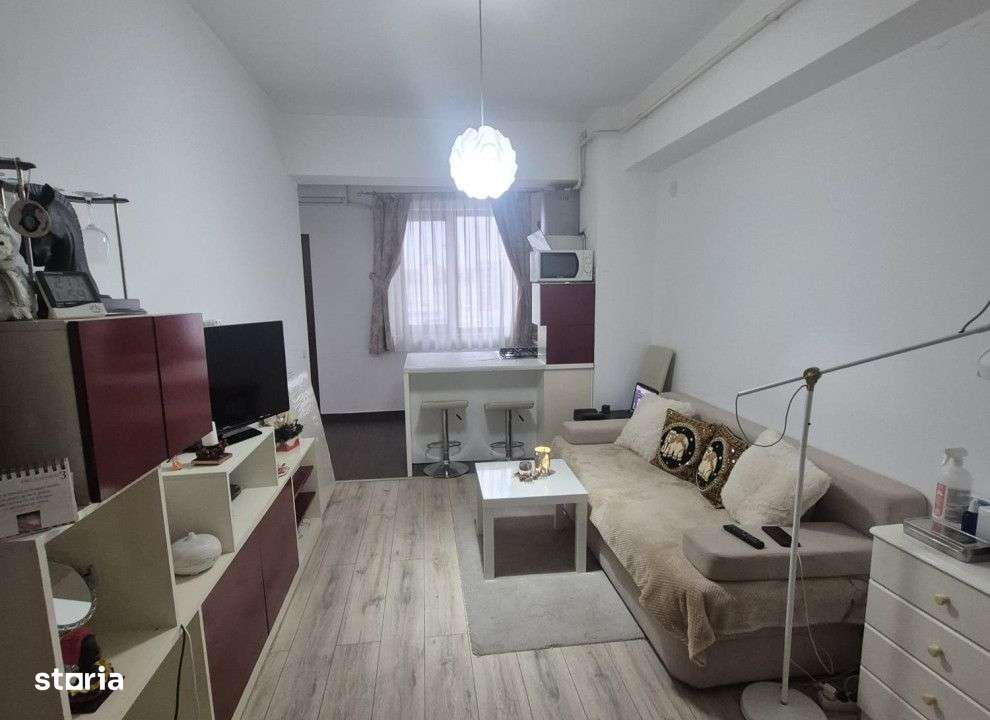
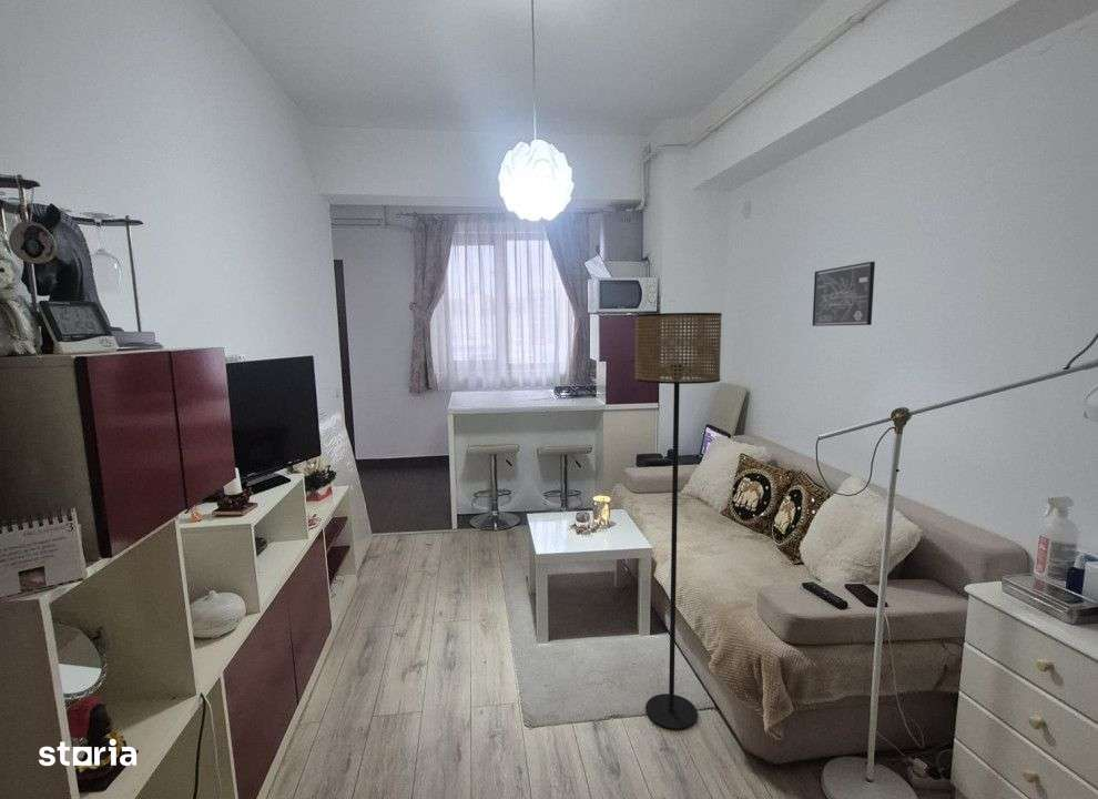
+ floor lamp [634,312,723,730]
+ wall art [811,261,876,327]
